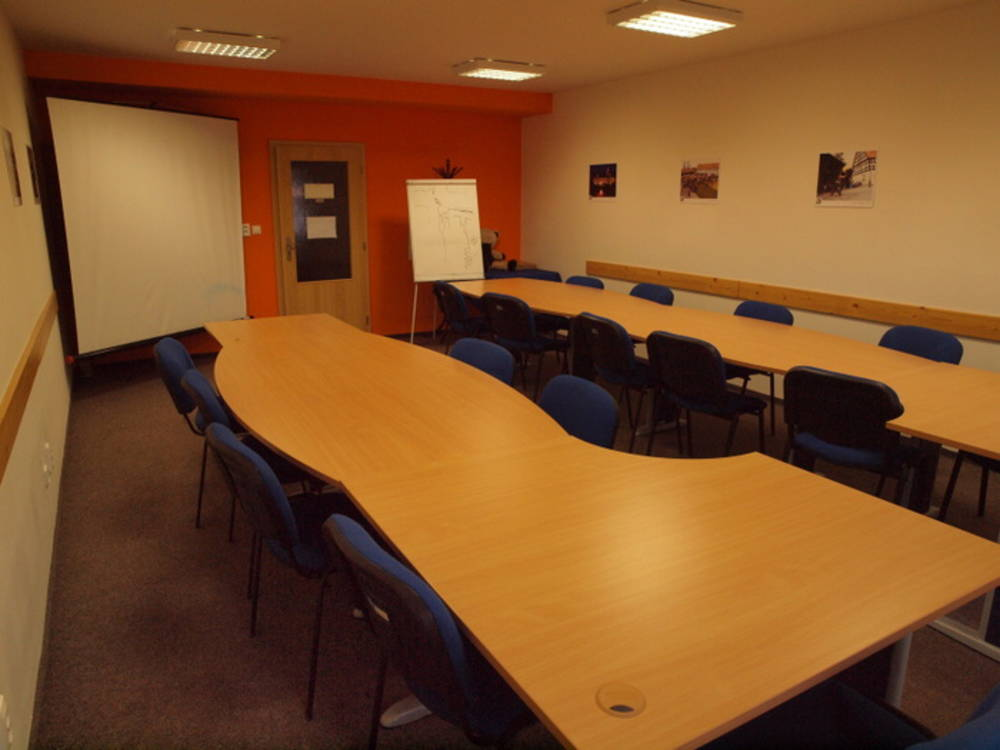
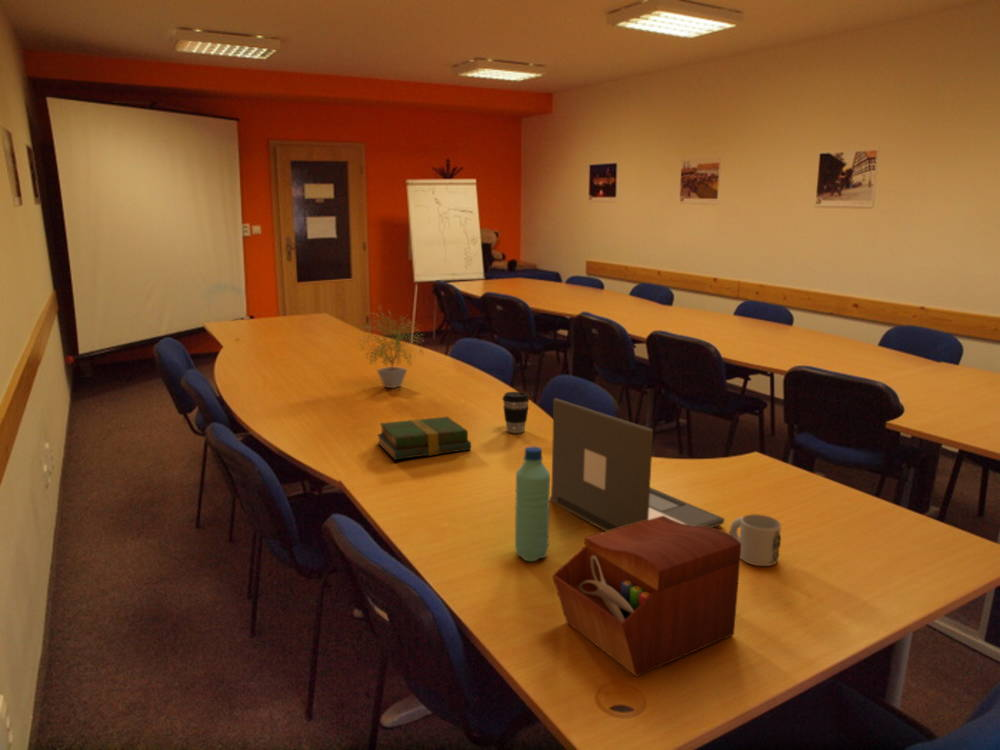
+ sewing box [551,516,741,677]
+ mug [729,513,782,567]
+ laptop [549,397,726,532]
+ water bottle [514,446,551,562]
+ coffee cup [501,391,530,434]
+ book [376,416,472,461]
+ potted plant [355,304,425,389]
